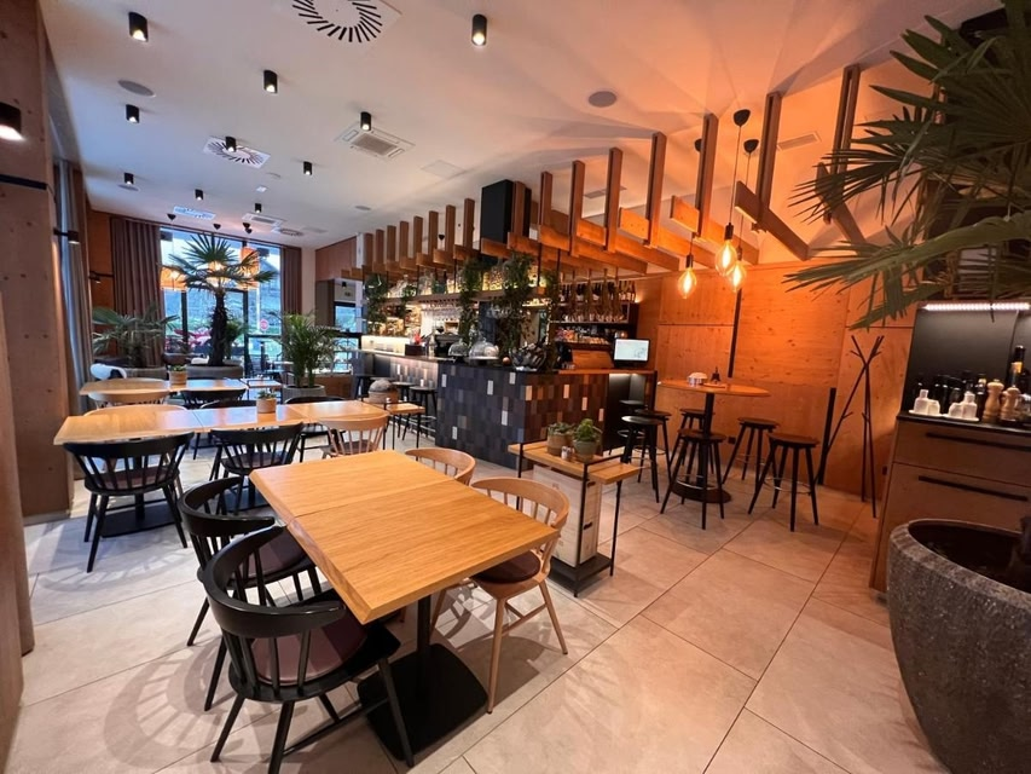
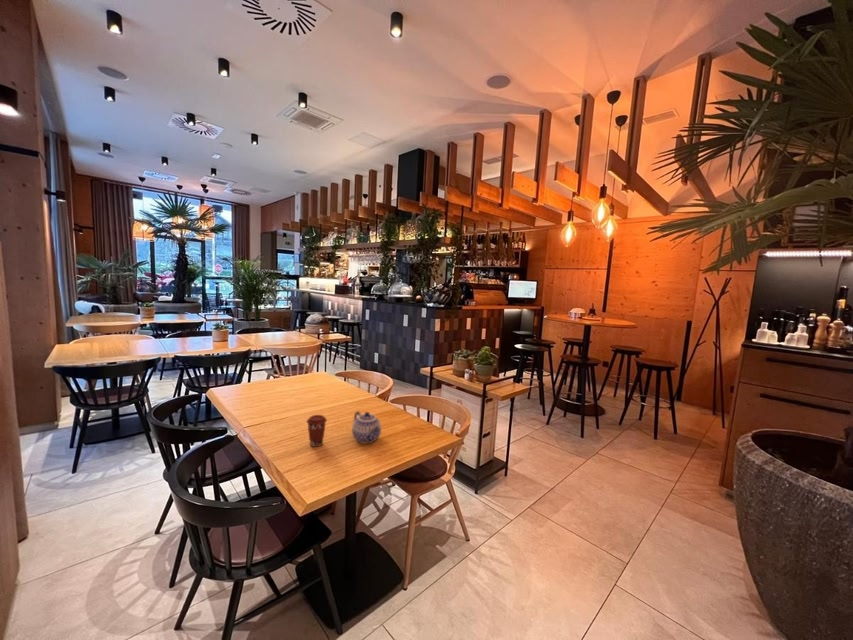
+ coffee cup [306,414,328,448]
+ teapot [351,410,382,444]
